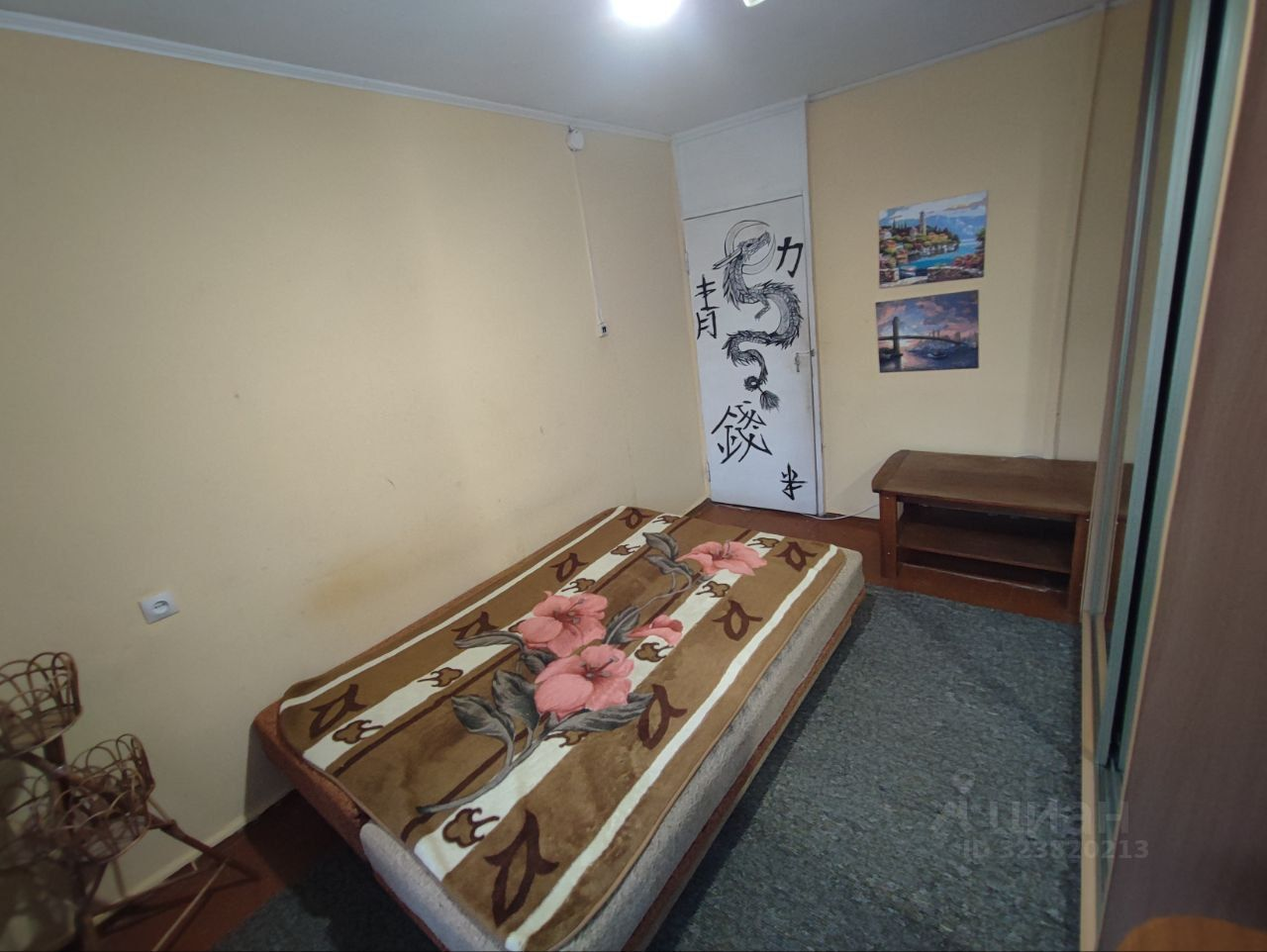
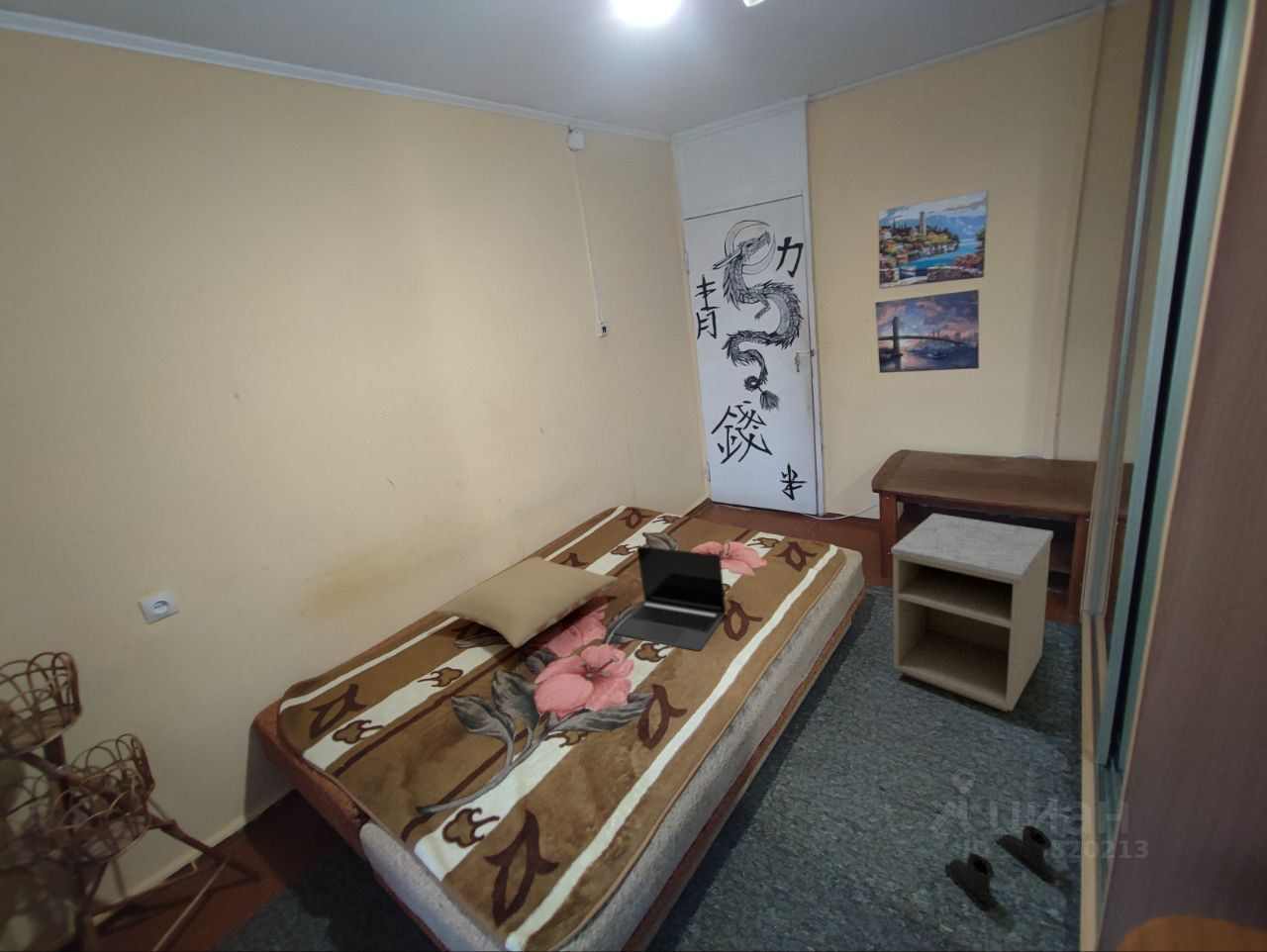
+ boots [943,824,1056,910]
+ pillow [435,555,620,649]
+ laptop [613,545,727,652]
+ nightstand [890,513,1054,713]
